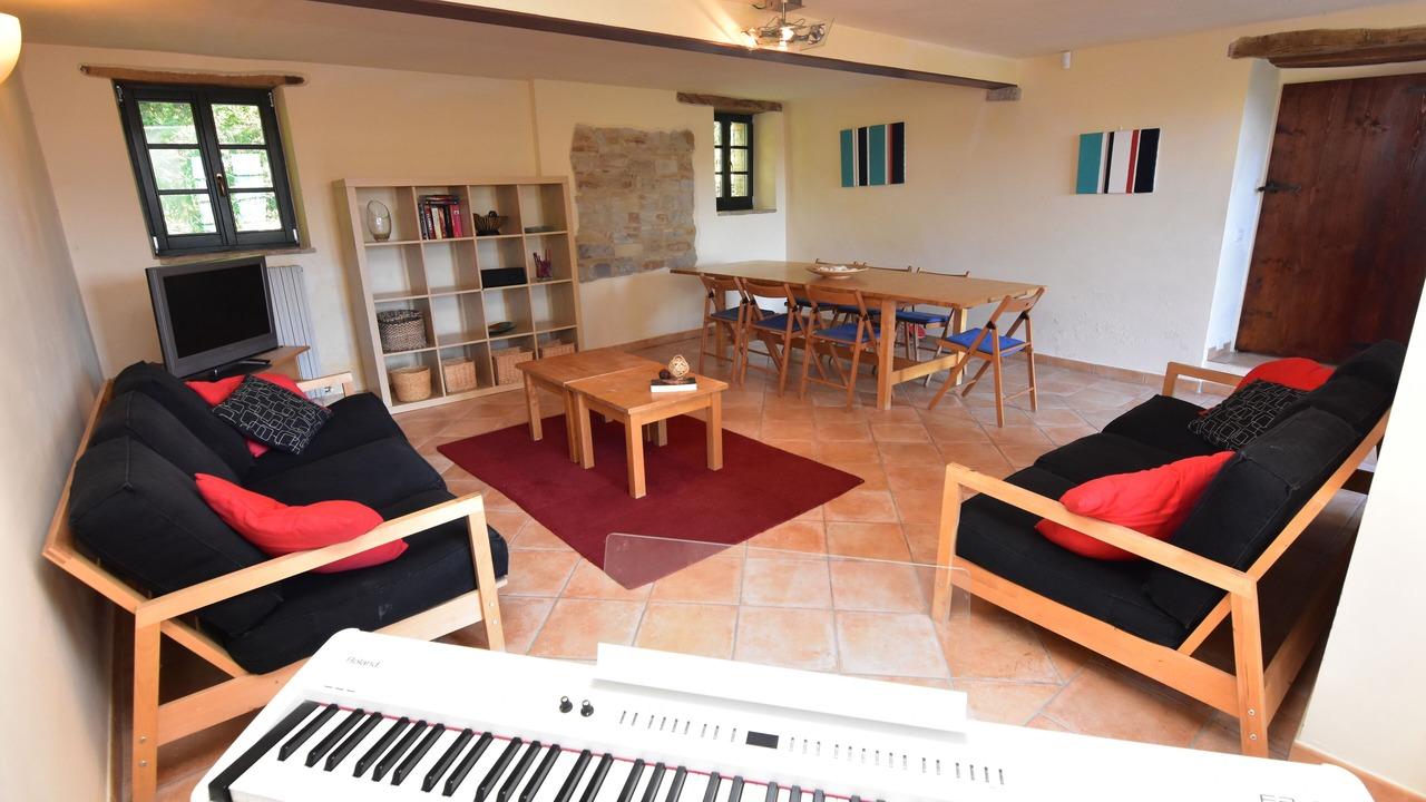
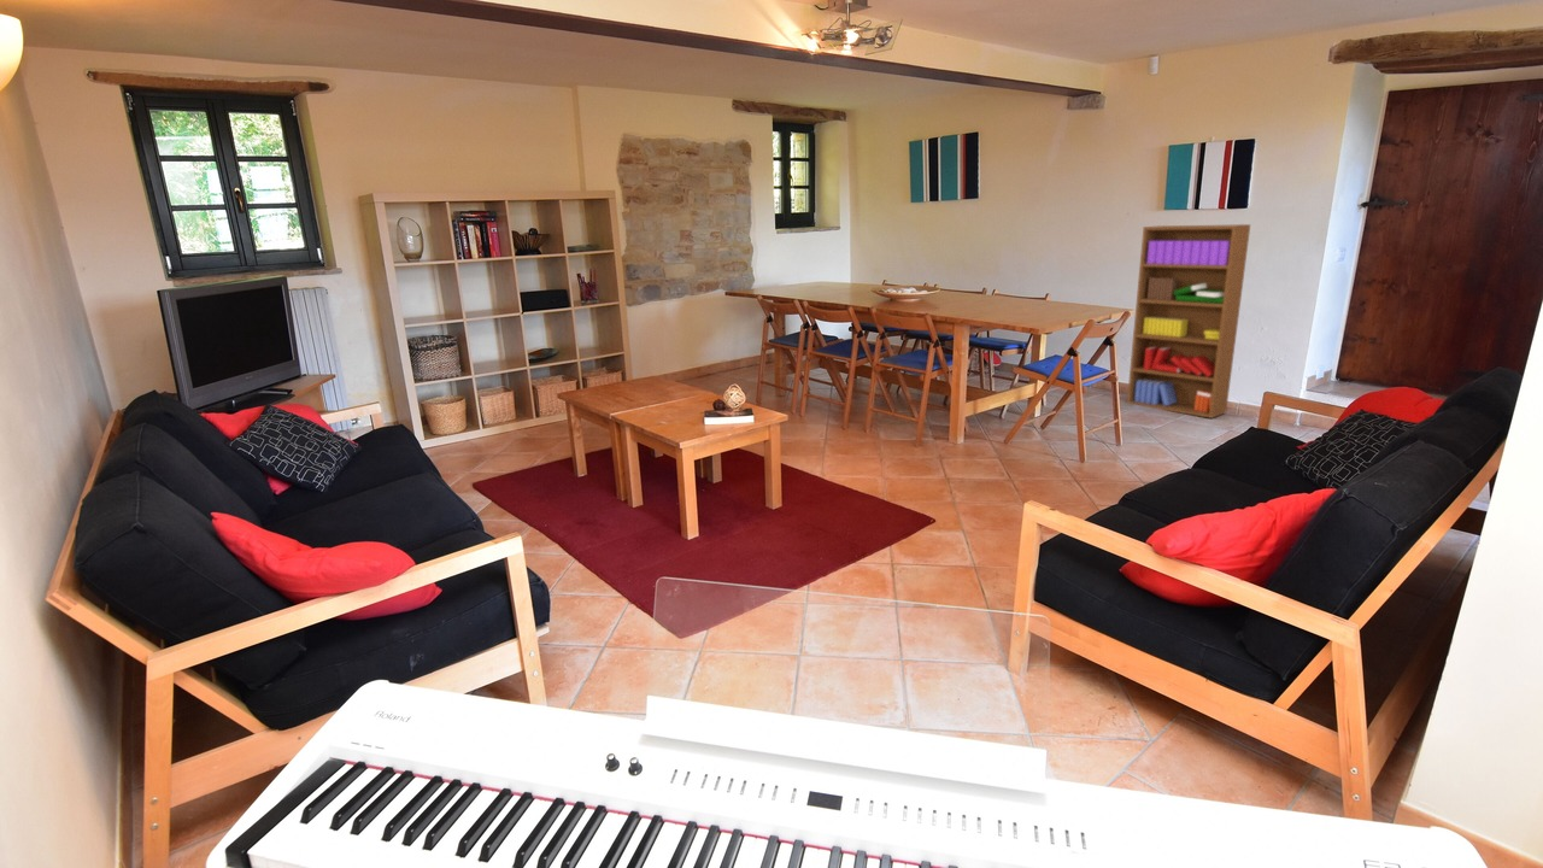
+ bookshelf [1126,223,1251,420]
